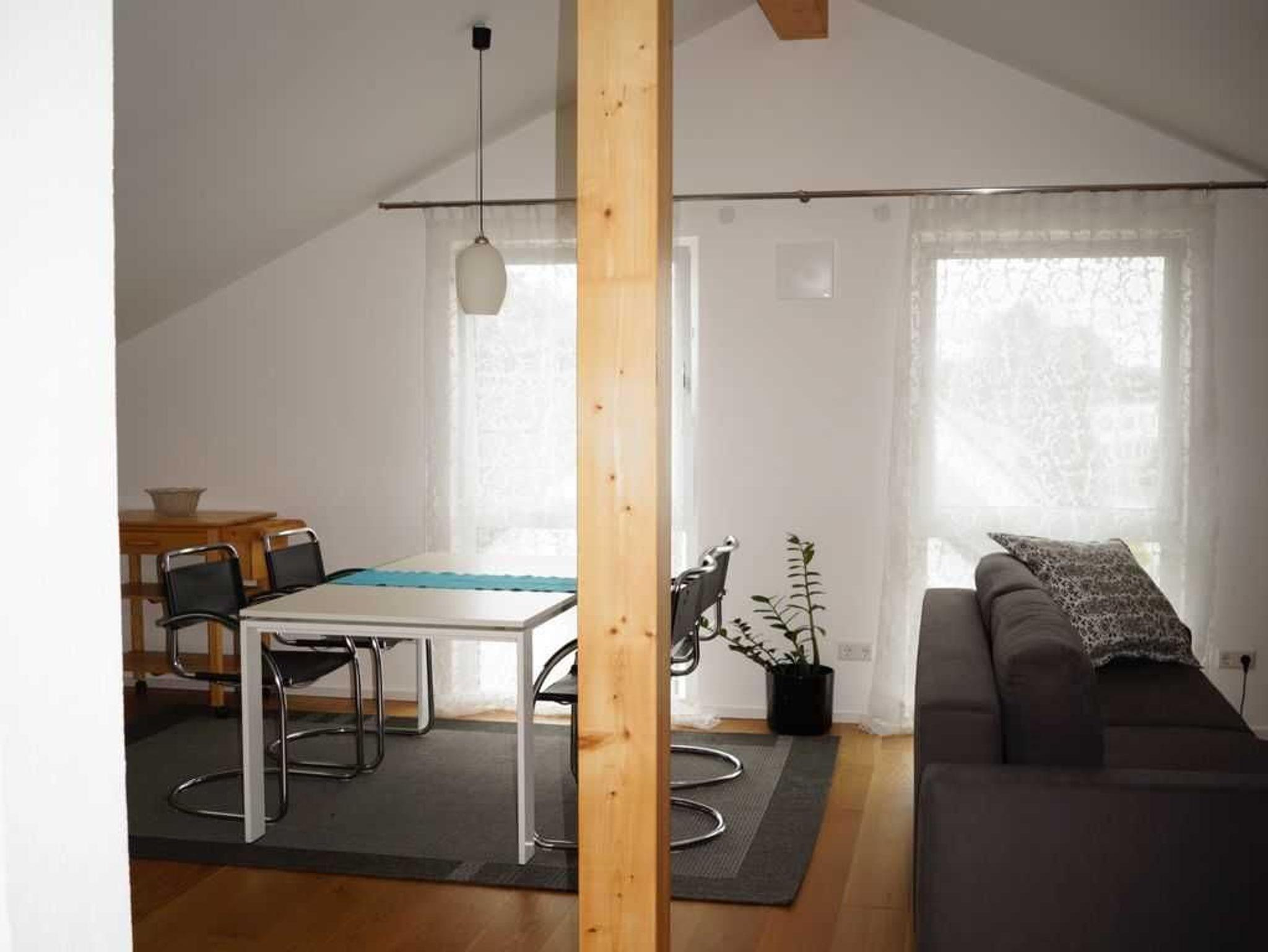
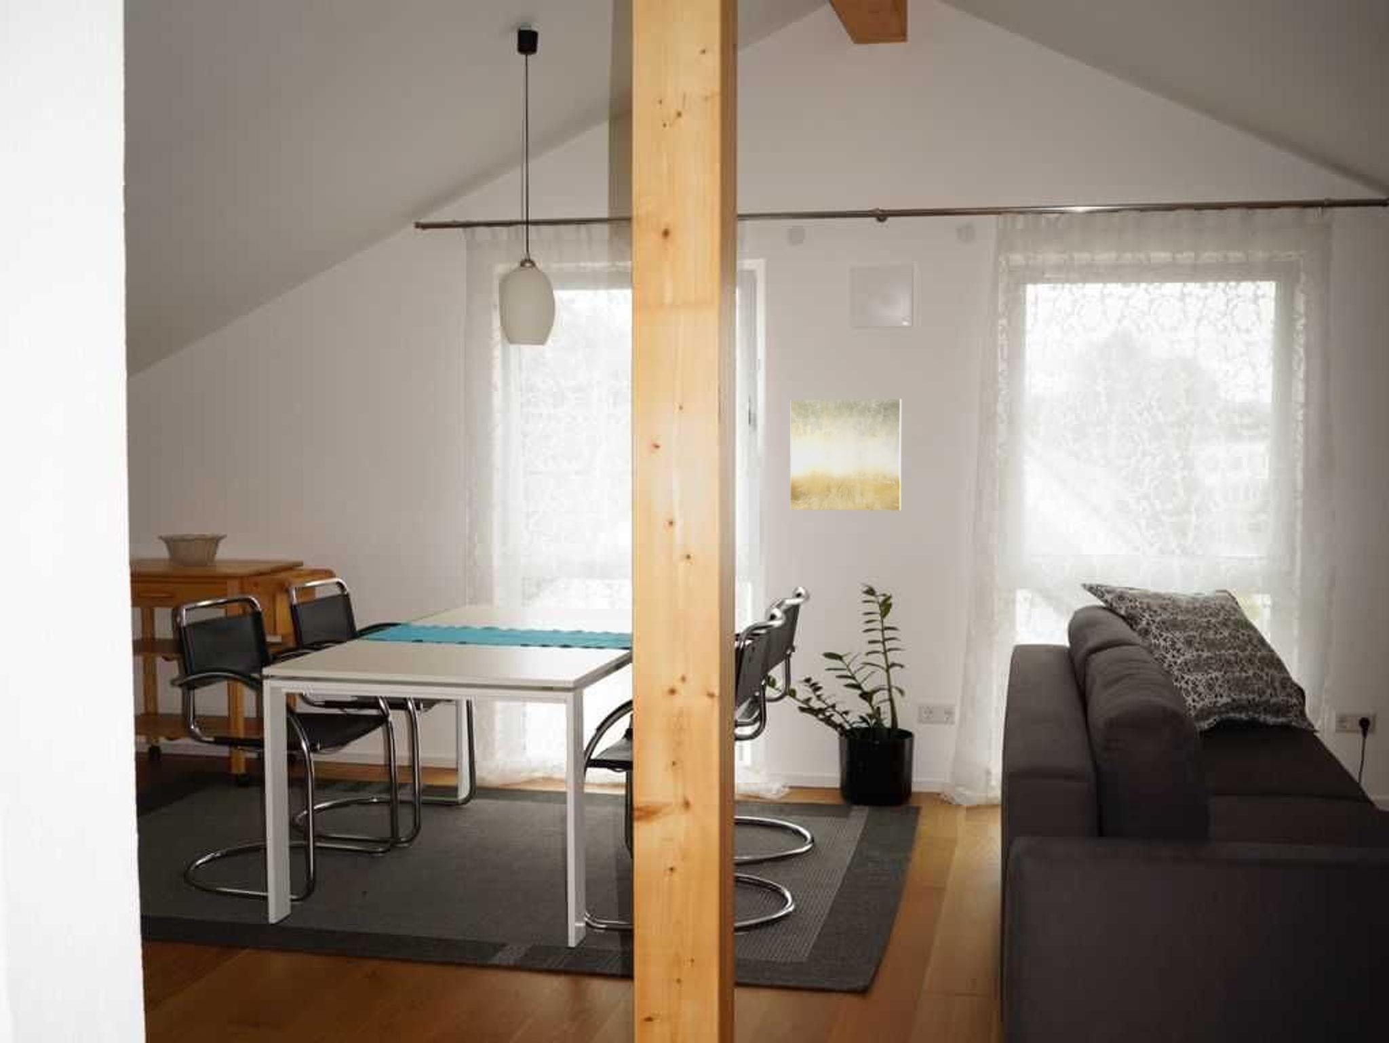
+ wall art [790,398,902,512]
